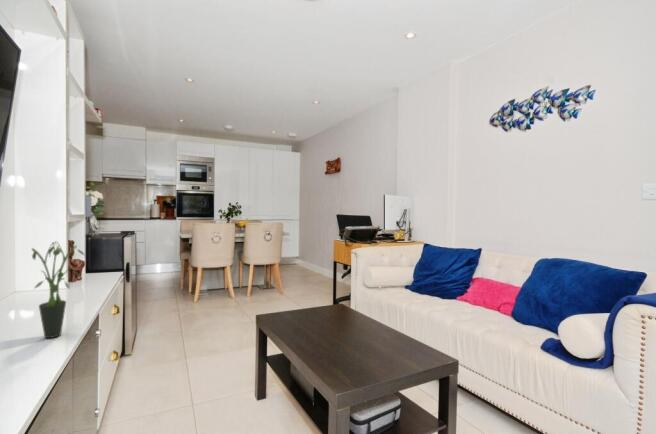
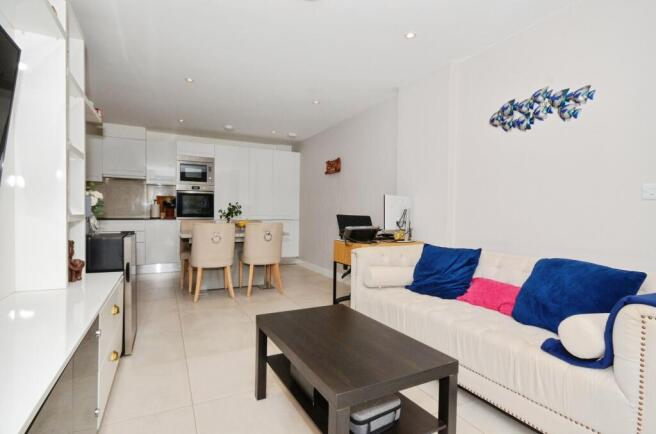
- potted plant [31,240,86,339]
